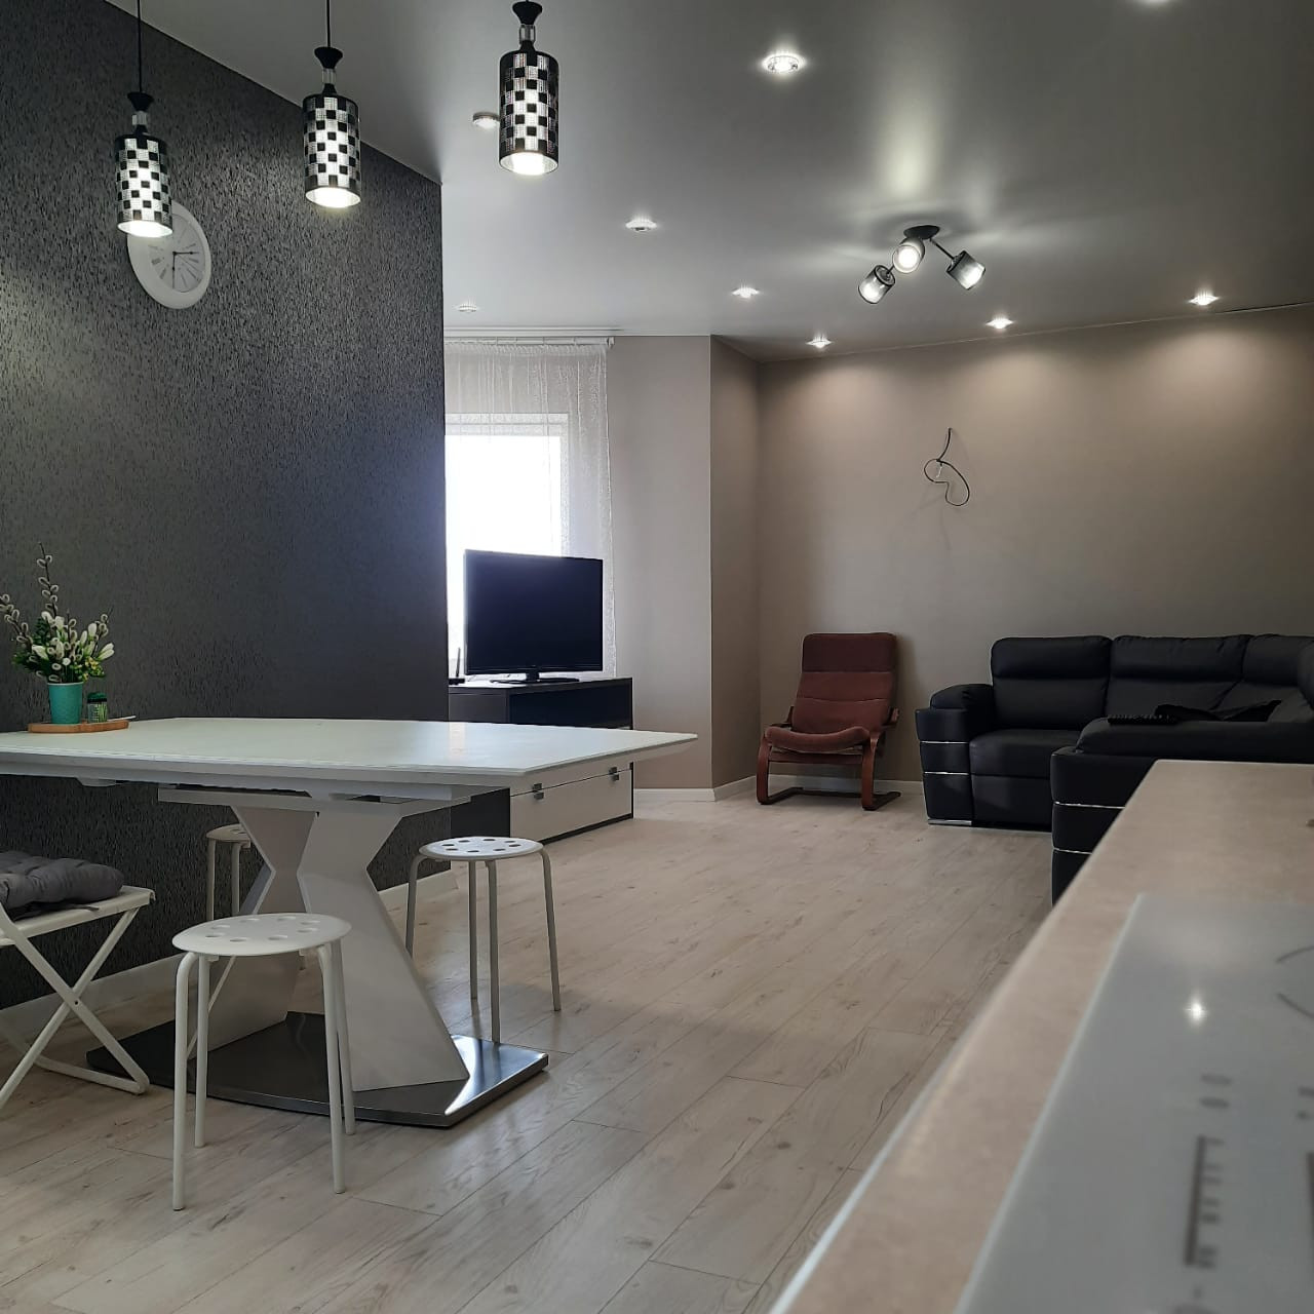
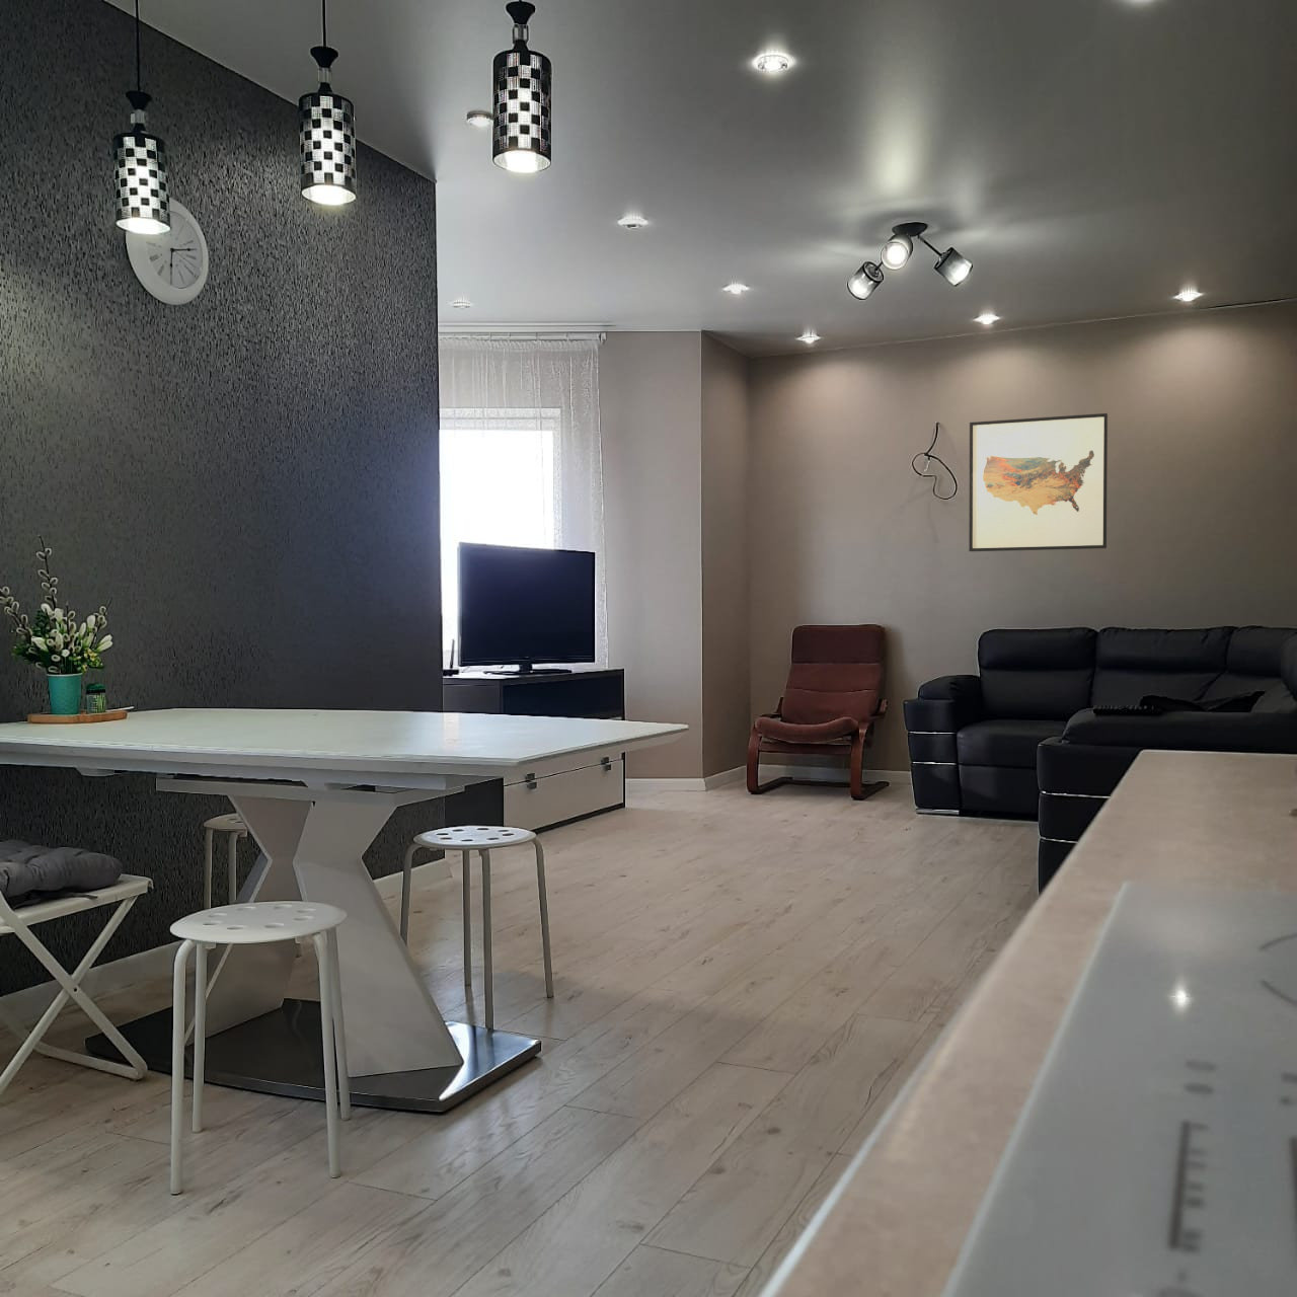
+ wall art [968,412,1108,552]
